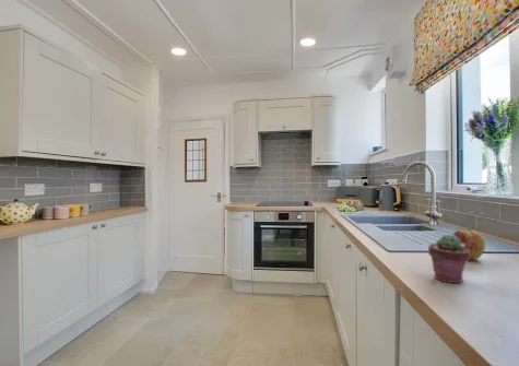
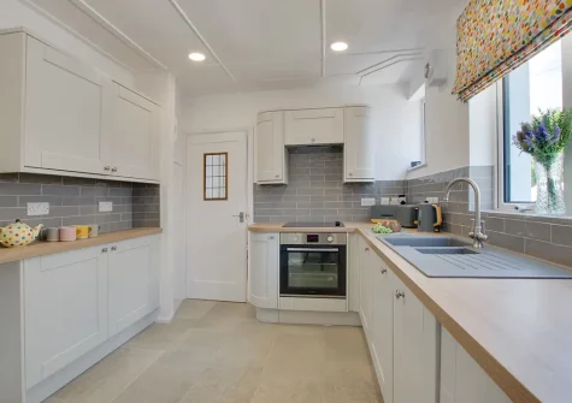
- apple [452,228,486,261]
- potted succulent [427,234,470,284]
